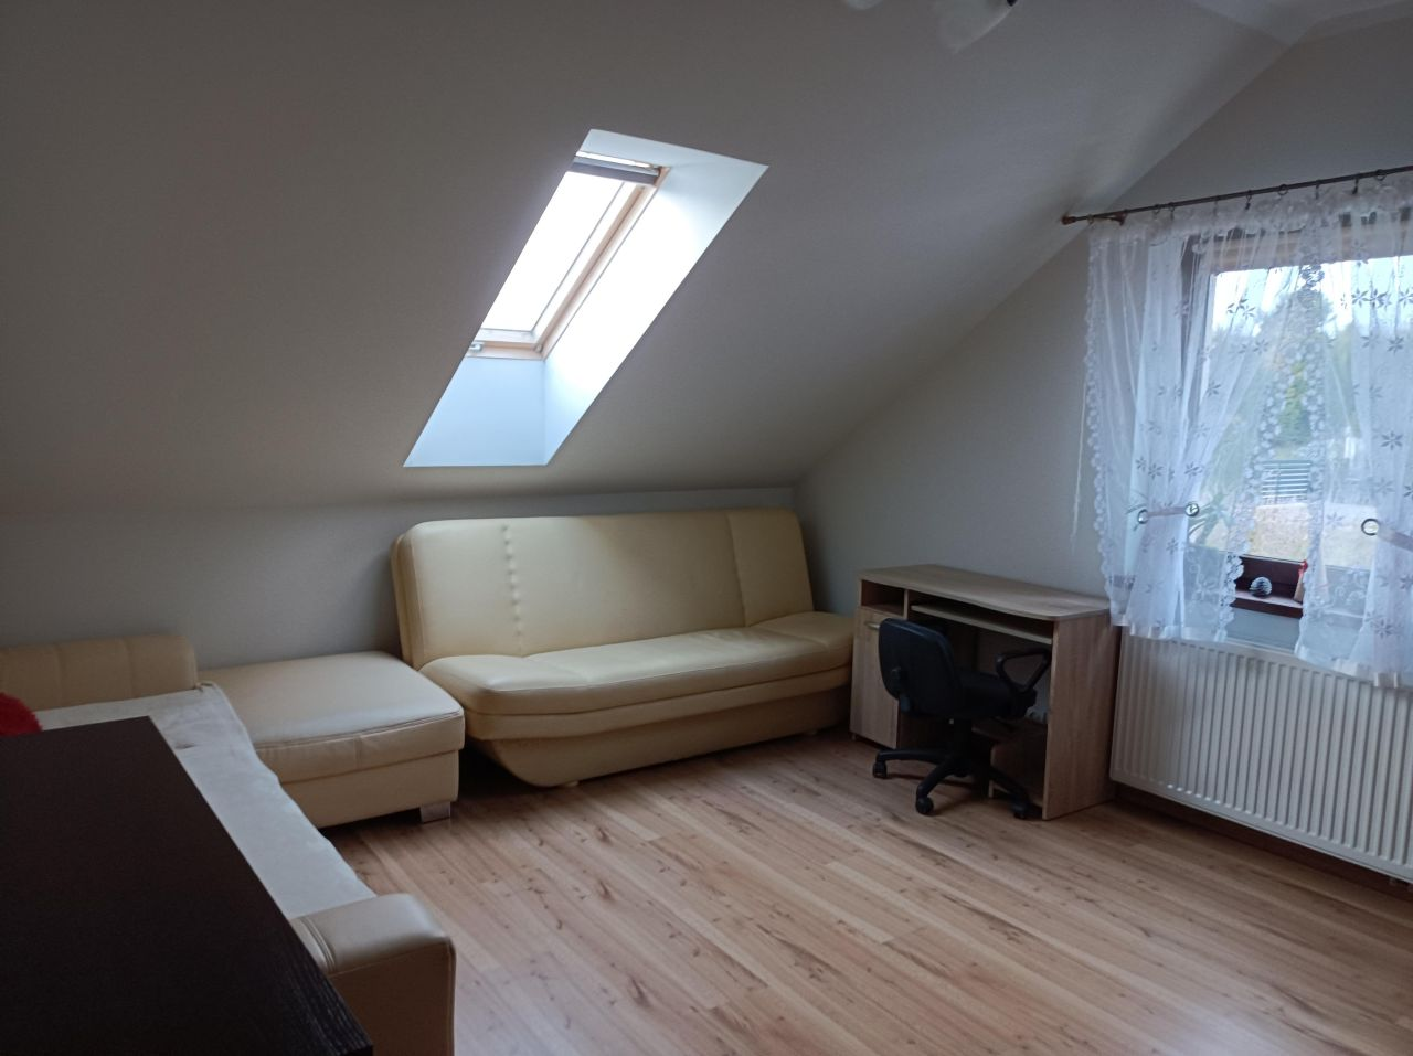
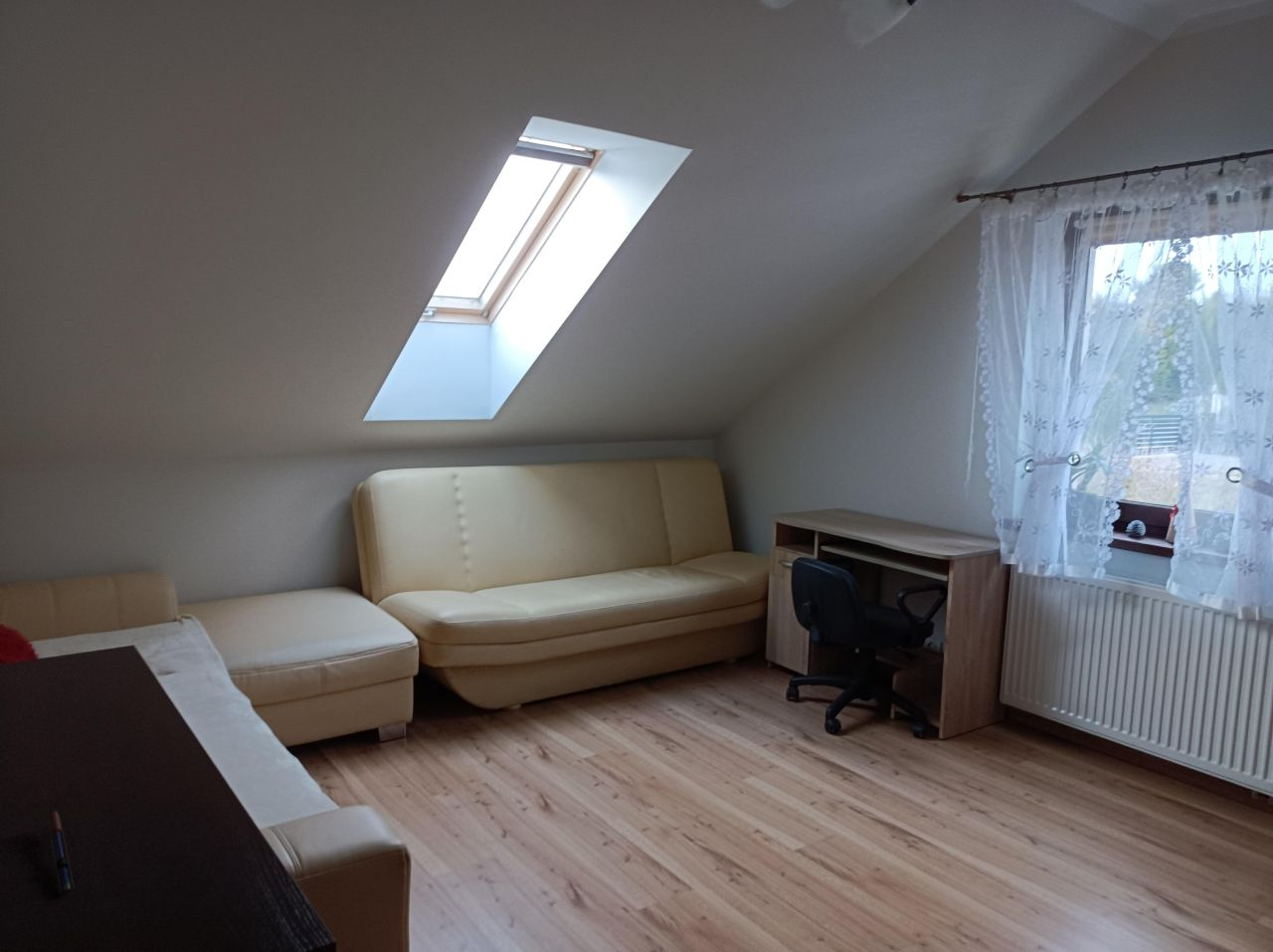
+ pen [46,811,76,893]
